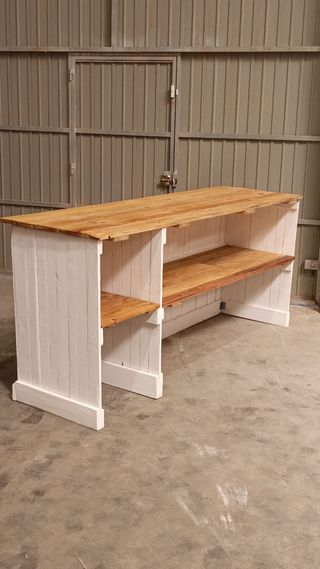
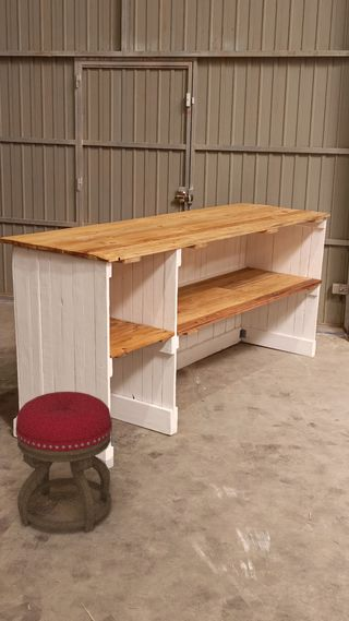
+ stool [14,391,113,534]
